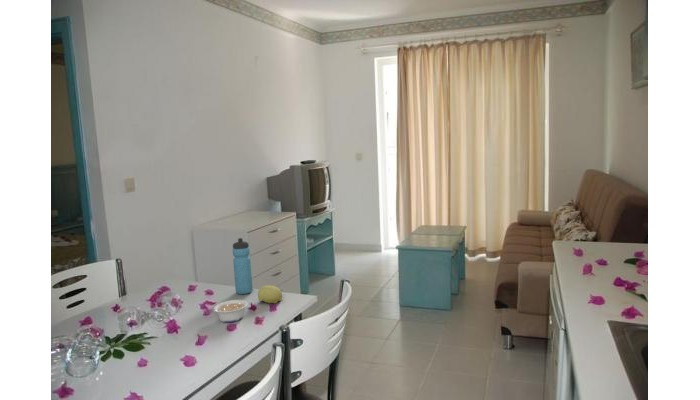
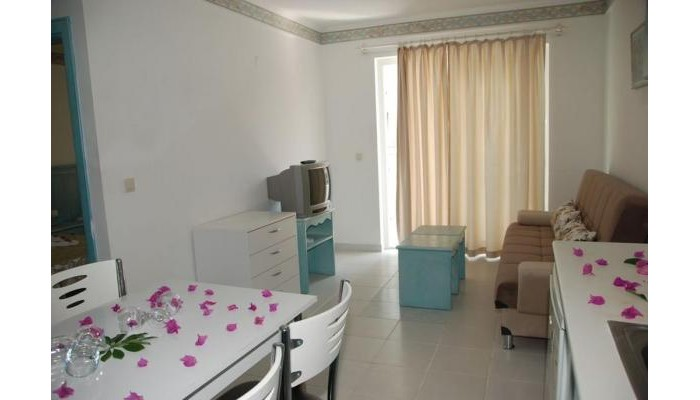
- legume [209,299,249,323]
- water bottle [232,237,254,295]
- fruit [257,284,283,304]
